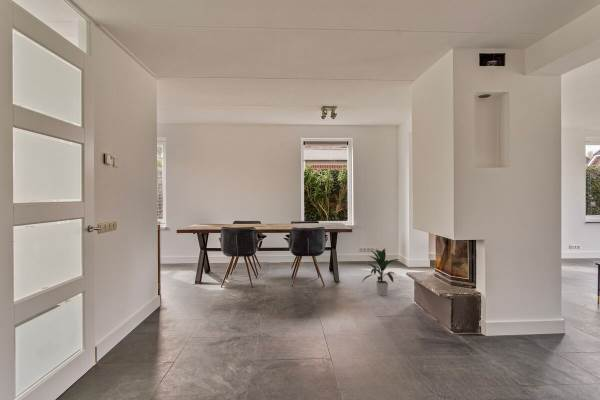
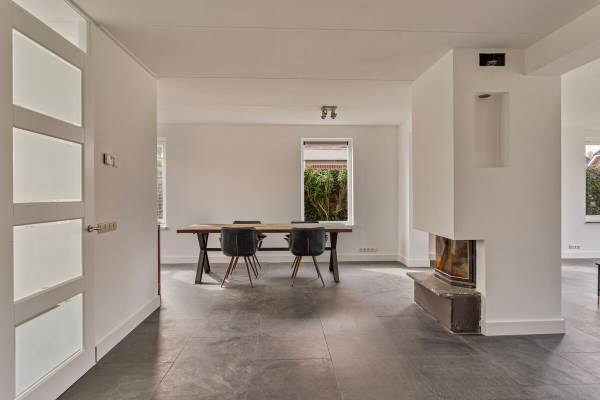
- indoor plant [361,248,400,297]
